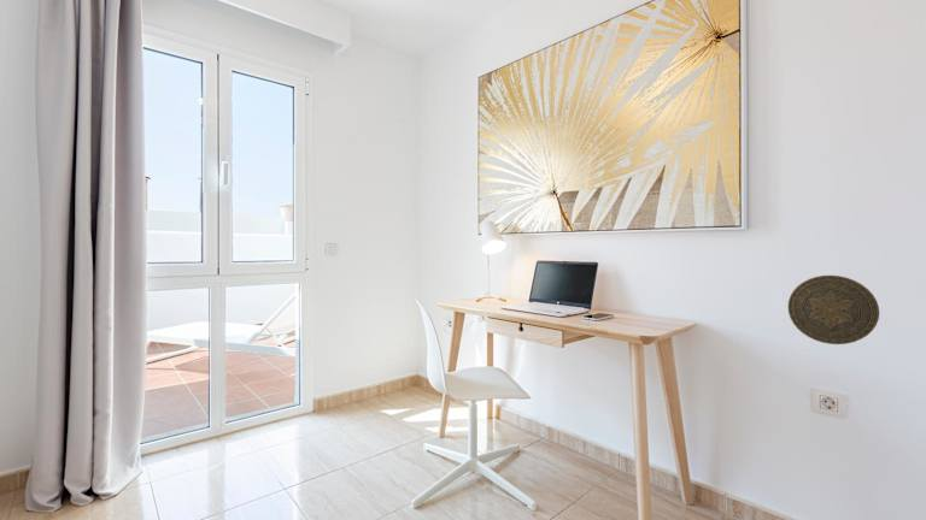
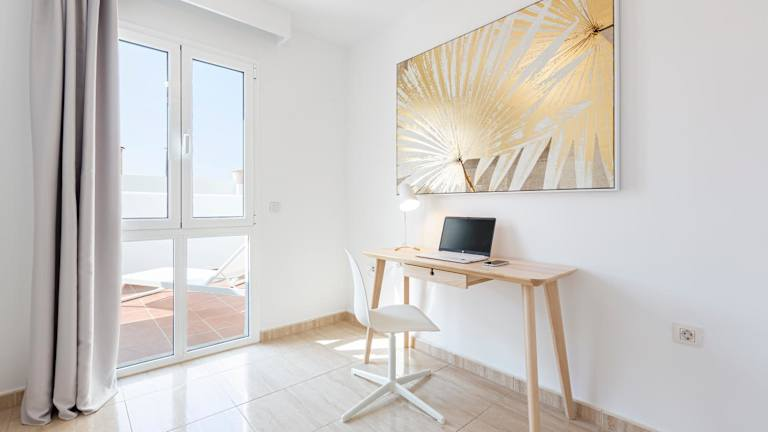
- decorative plate [787,274,880,345]
